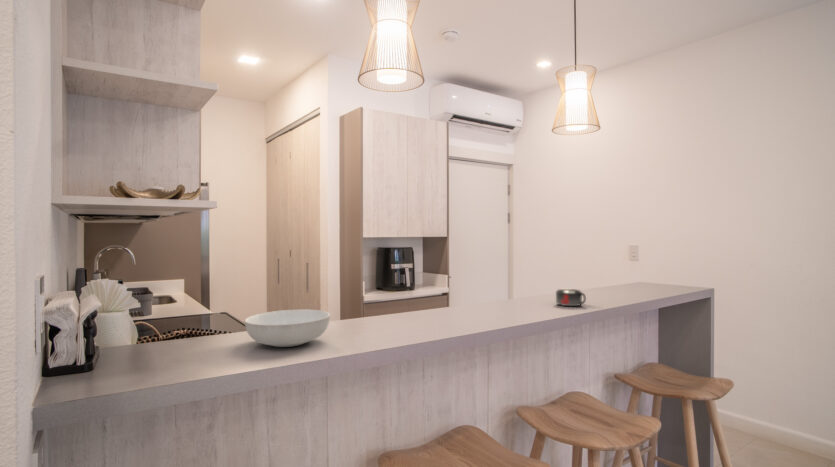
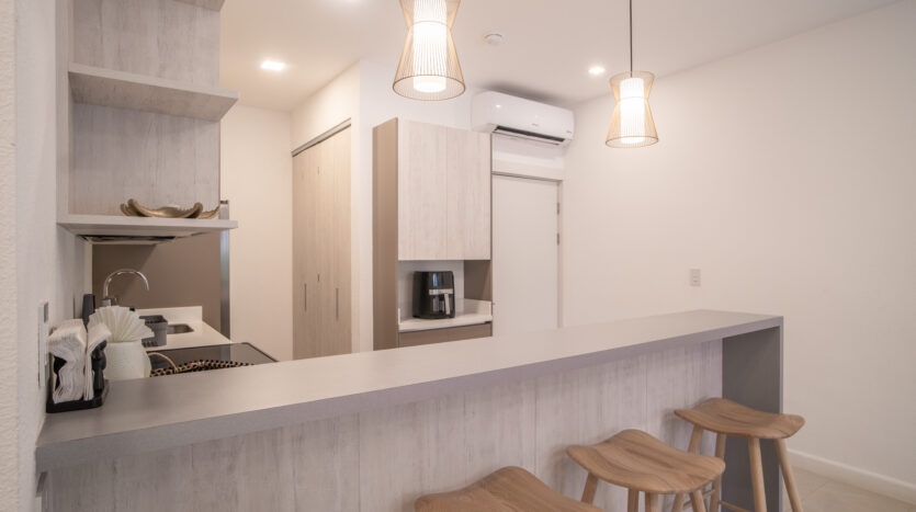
- mug [555,288,587,307]
- serving bowl [244,308,331,348]
